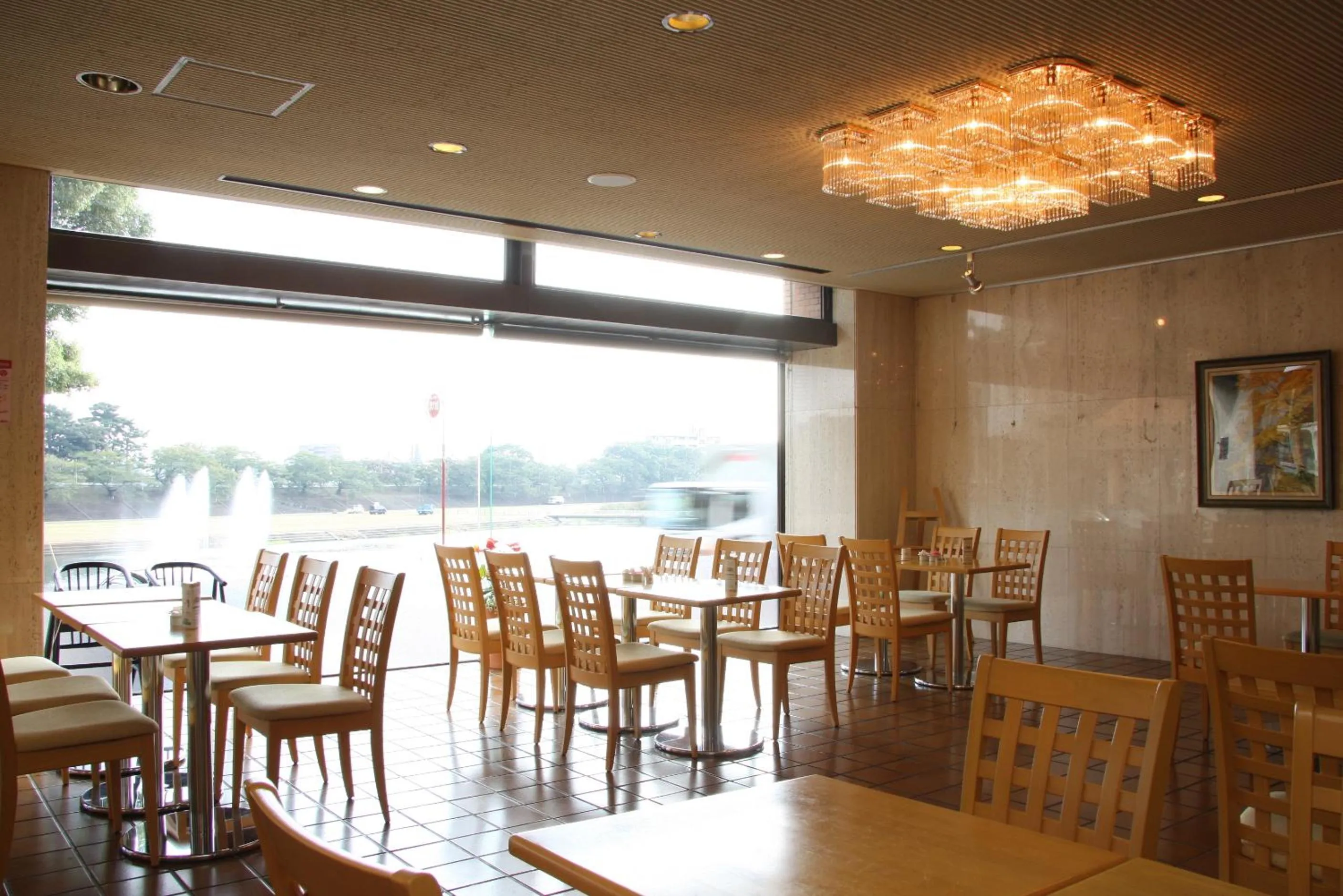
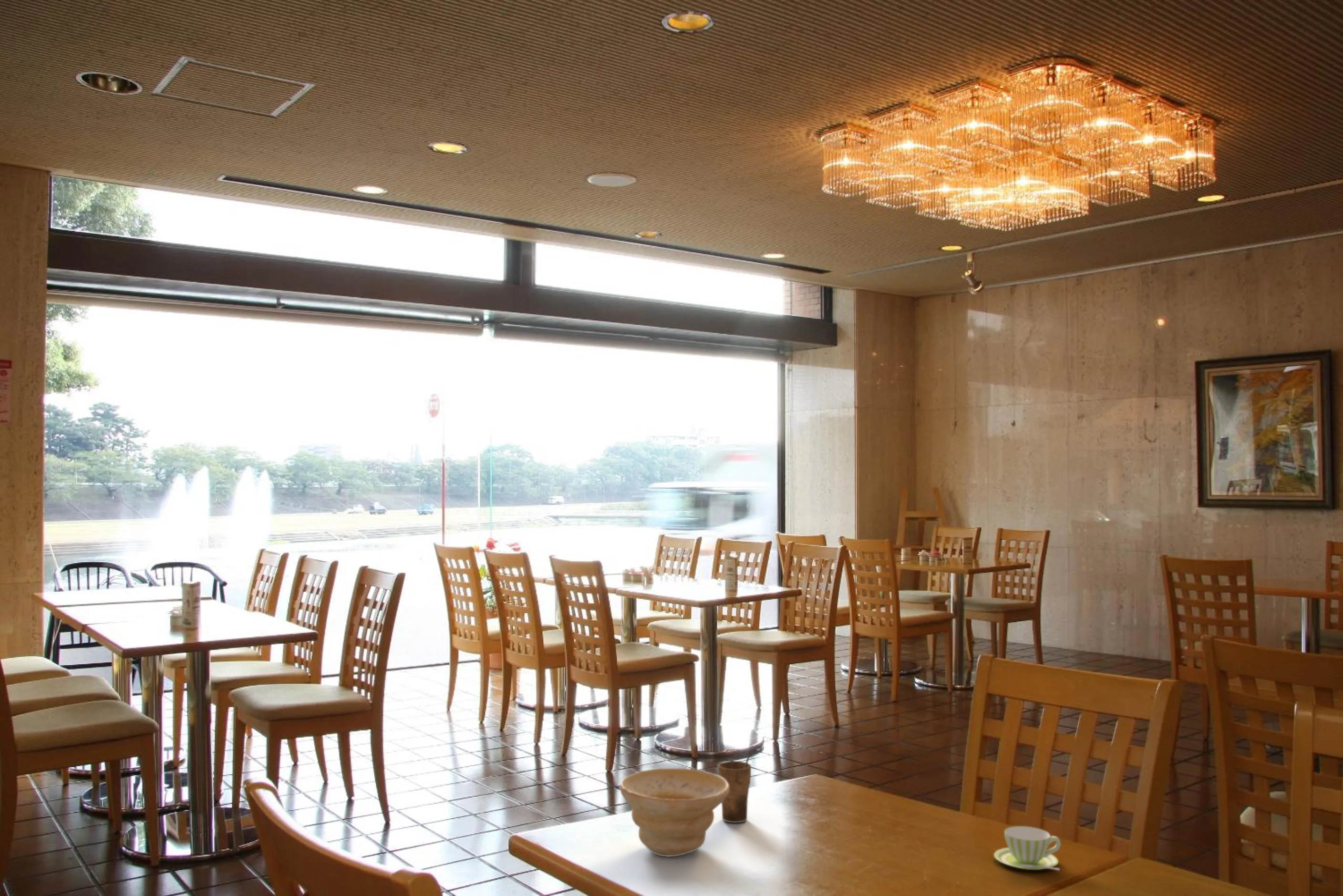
+ cup [993,825,1061,871]
+ cup [717,750,752,824]
+ bowl [619,768,730,857]
